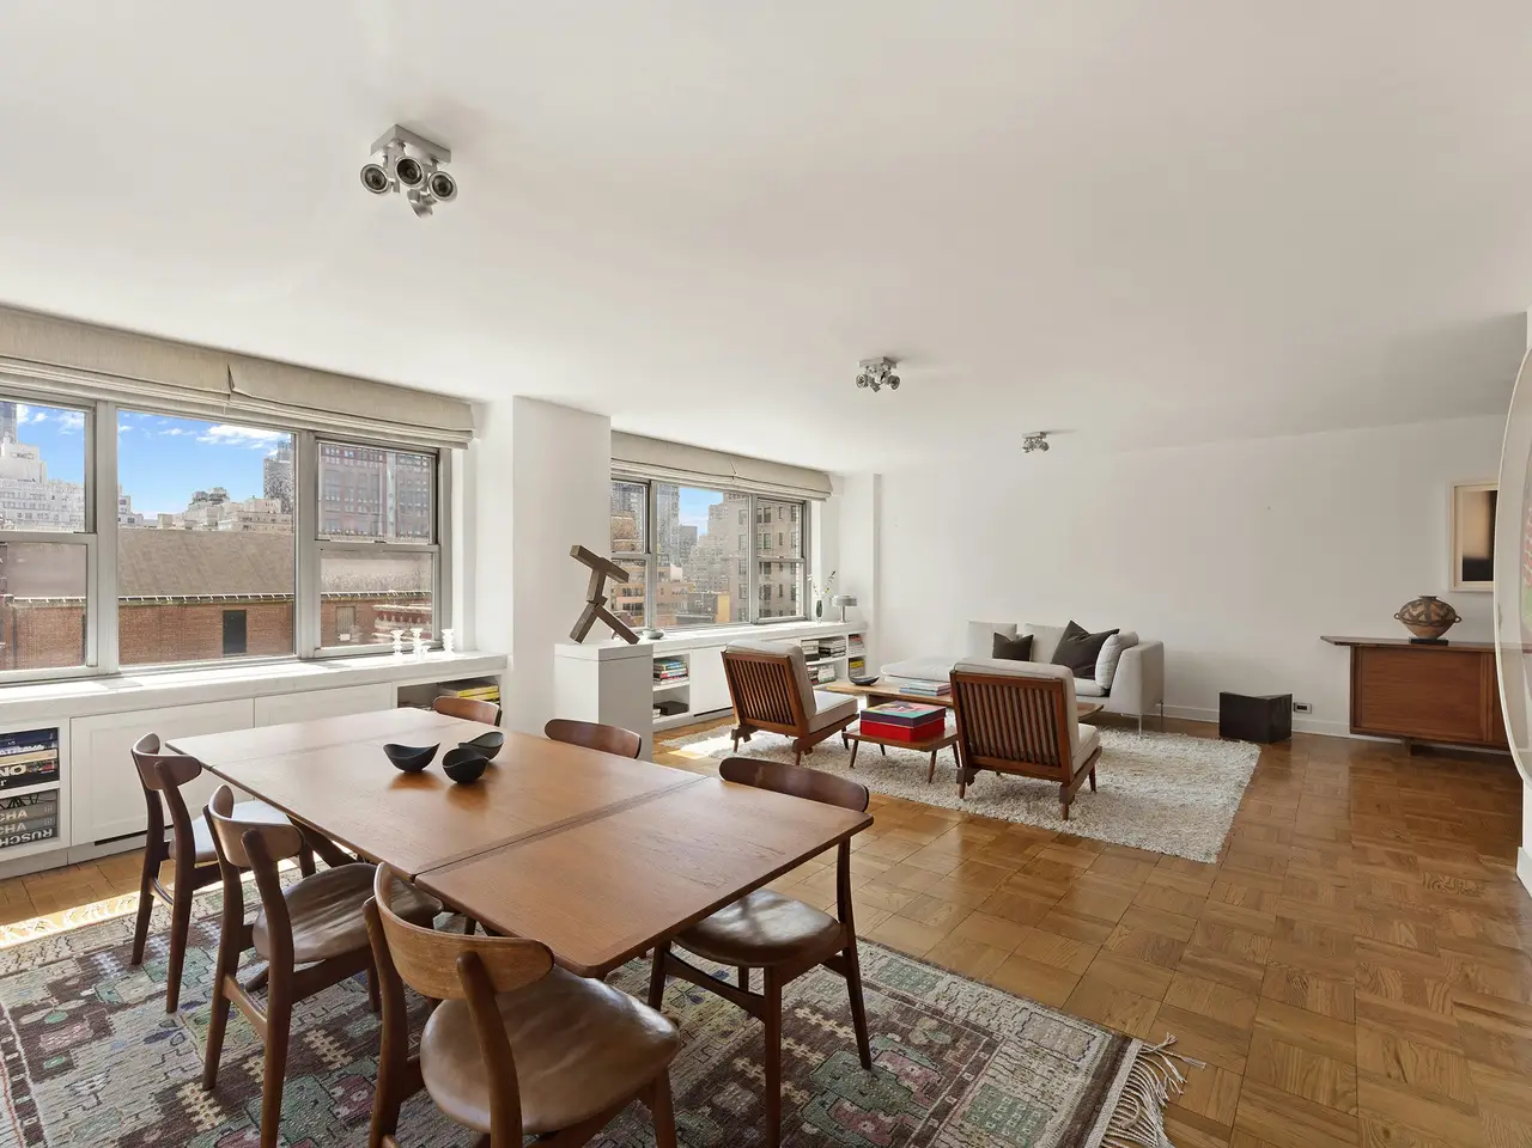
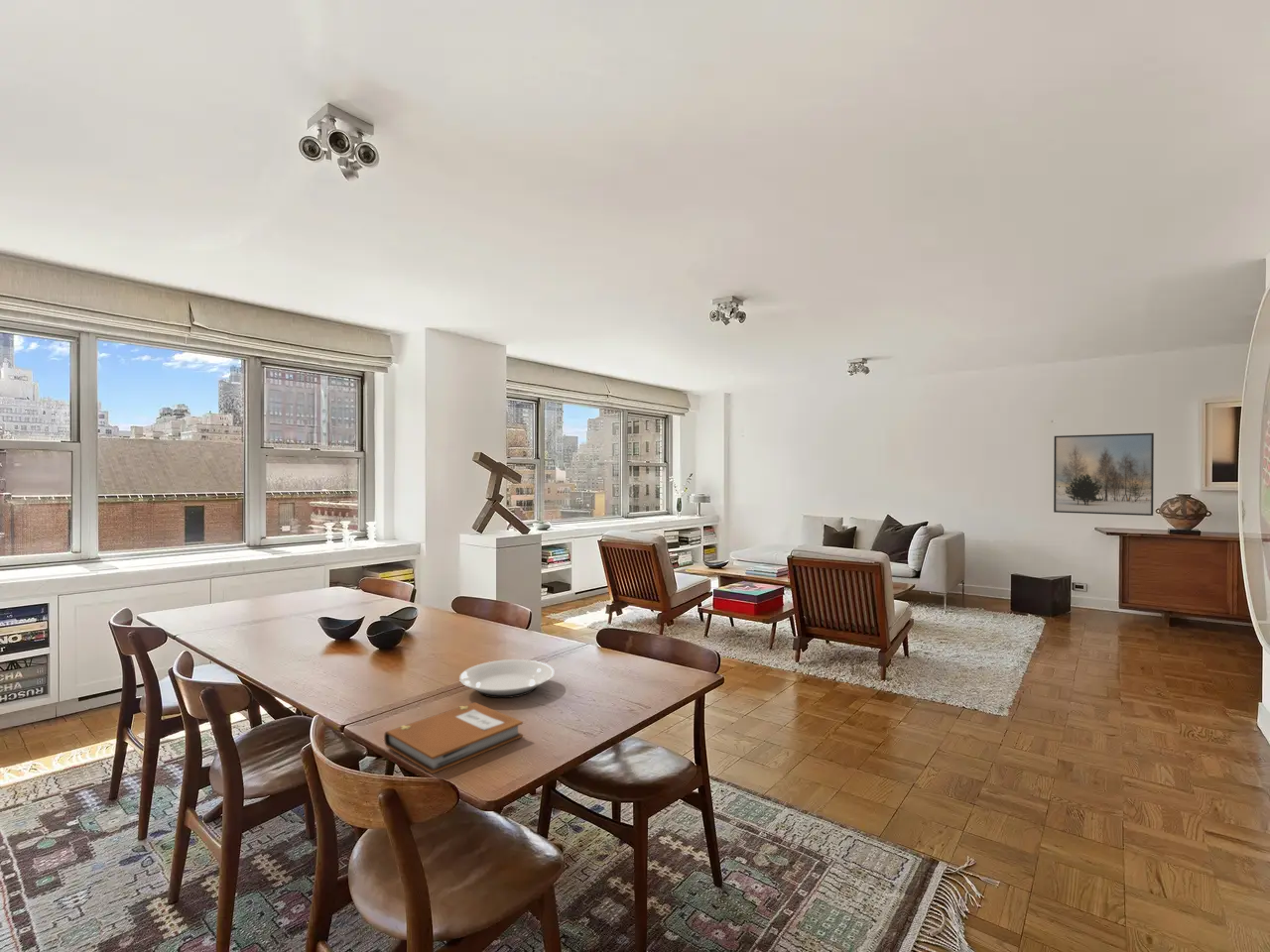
+ plate [458,658,555,699]
+ notebook [383,701,524,774]
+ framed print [1053,432,1155,517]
